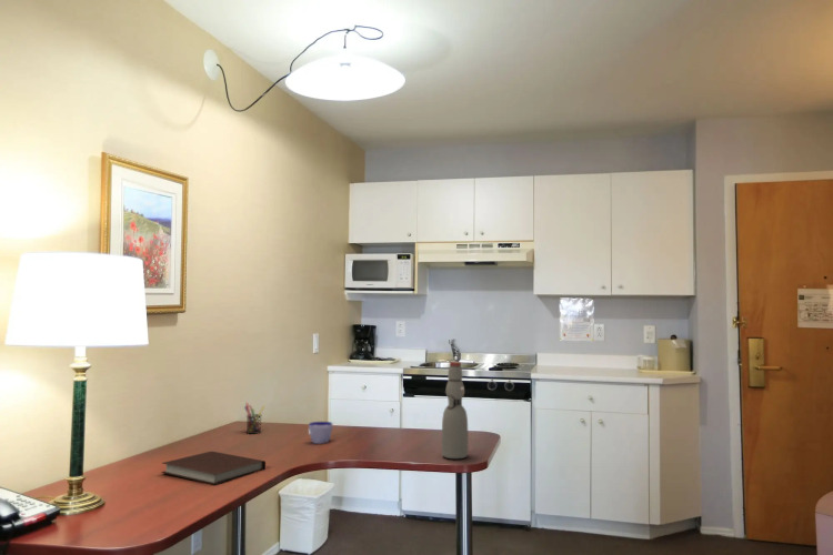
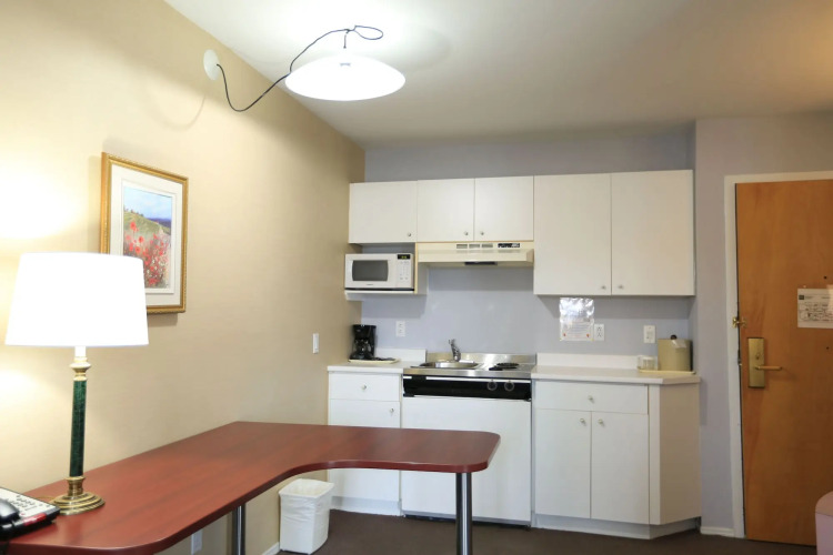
- bottle [441,361,469,460]
- pen holder [243,402,265,435]
- cup [308,421,334,445]
- notebook [160,451,267,486]
